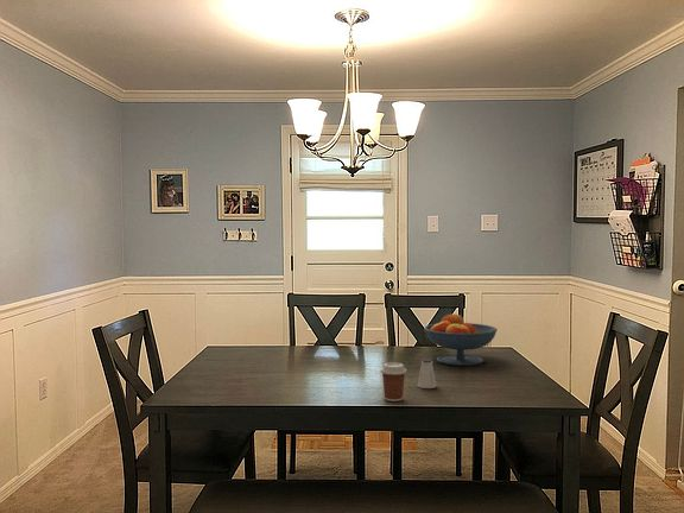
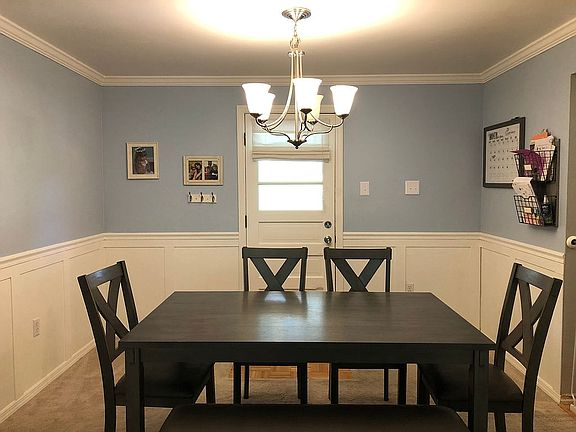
- coffee cup [380,362,407,403]
- saltshaker [417,357,438,390]
- fruit bowl [423,312,499,367]
